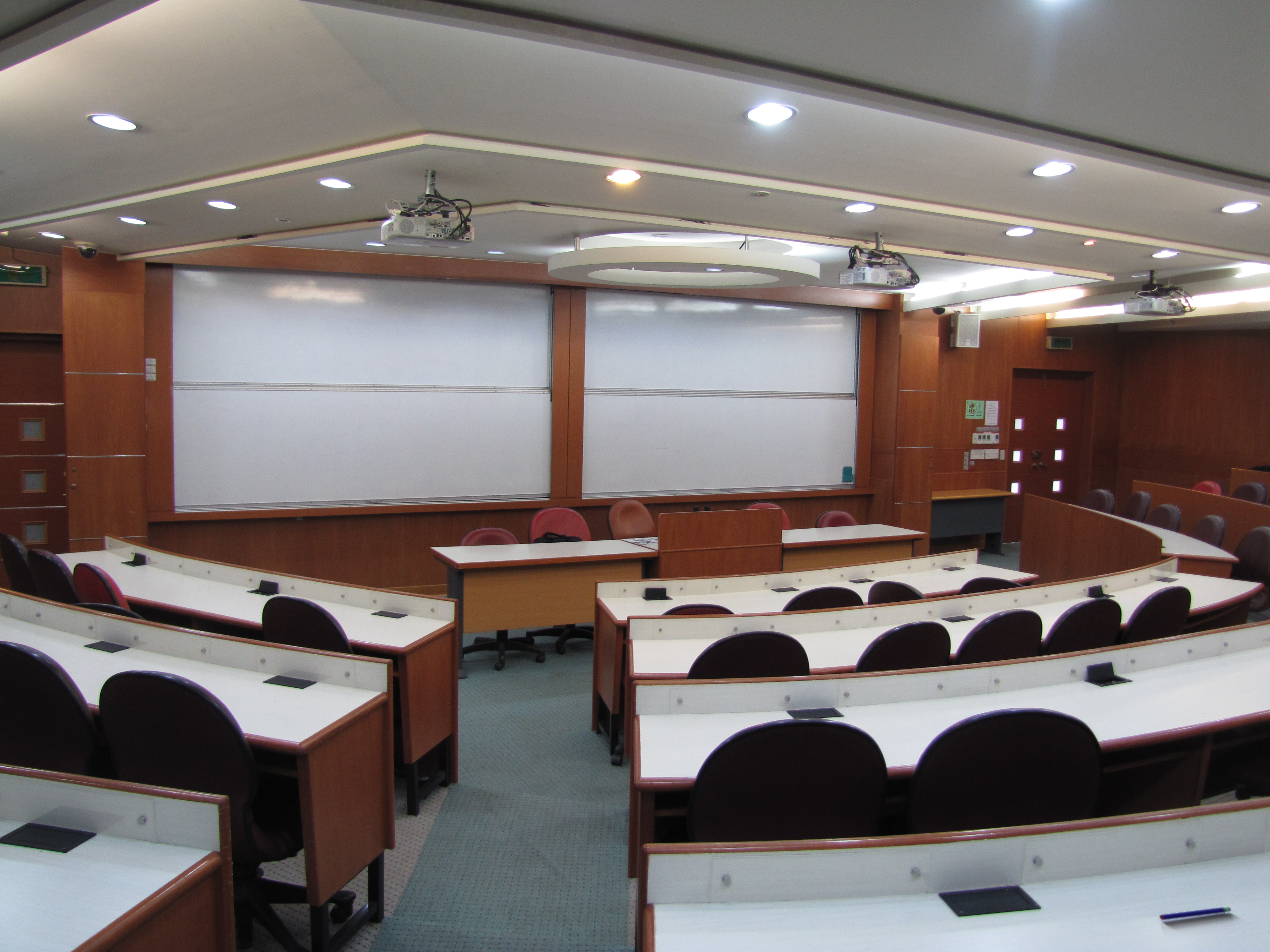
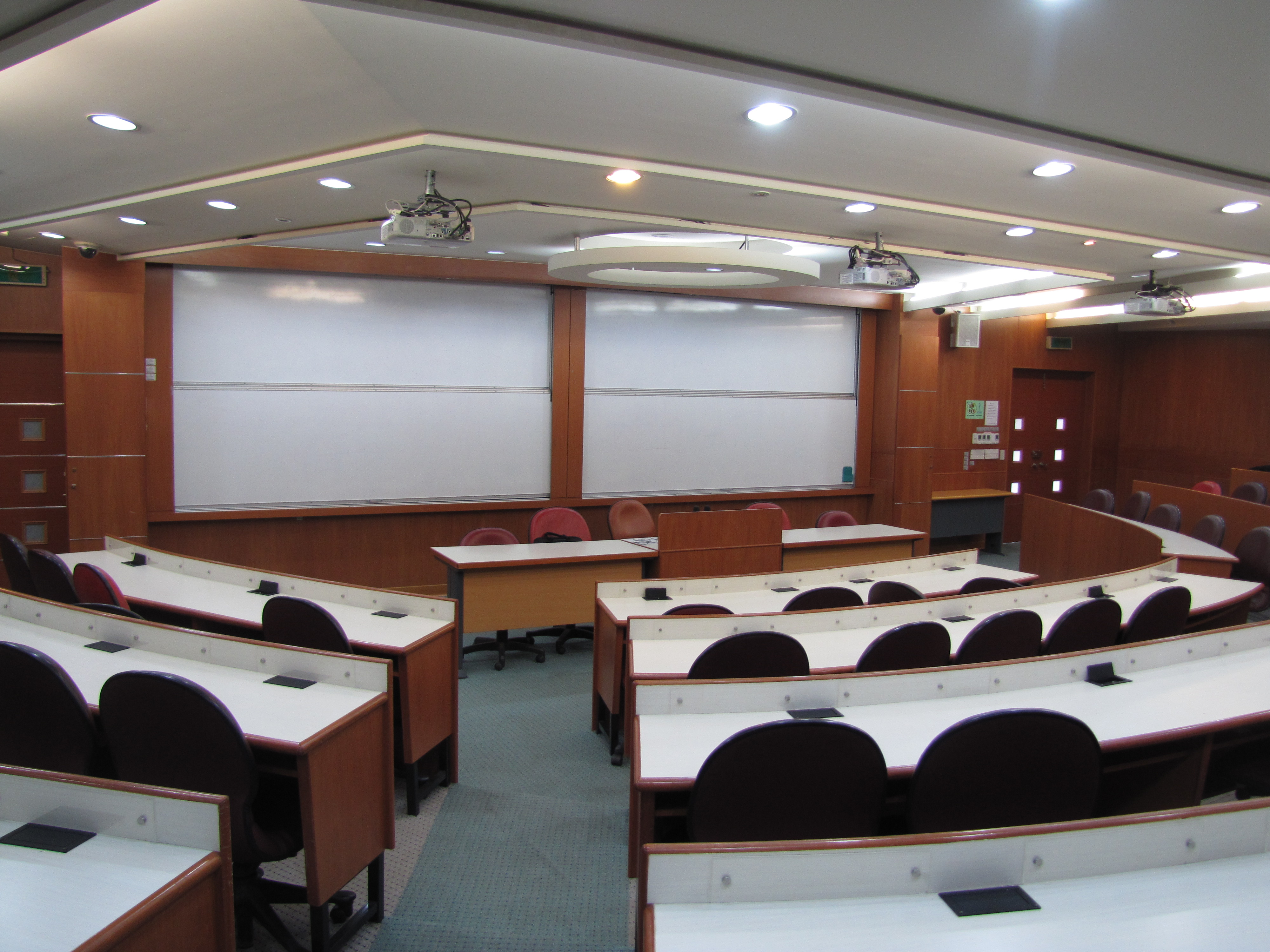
- pen [1159,907,1232,921]
